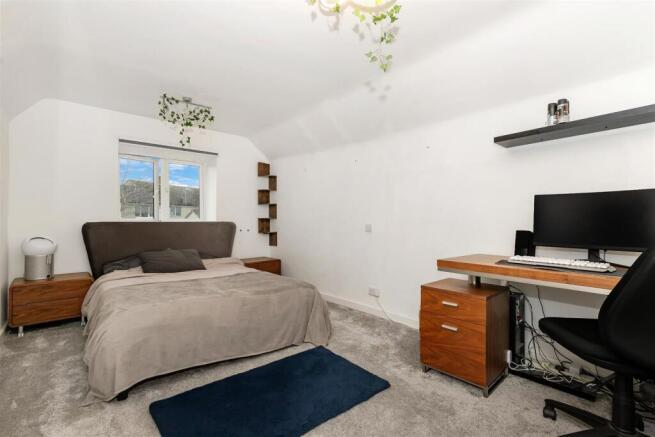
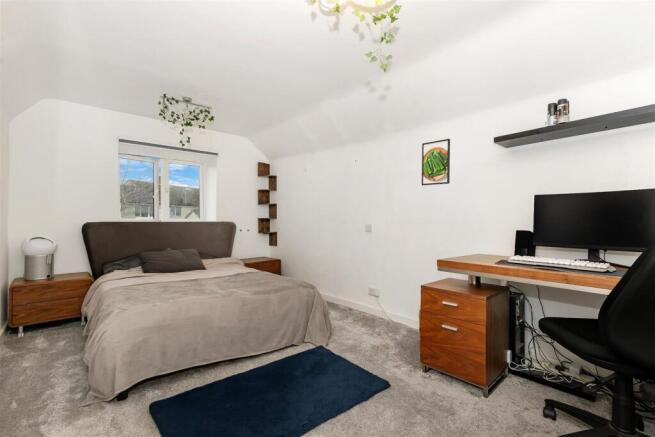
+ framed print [421,138,451,186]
